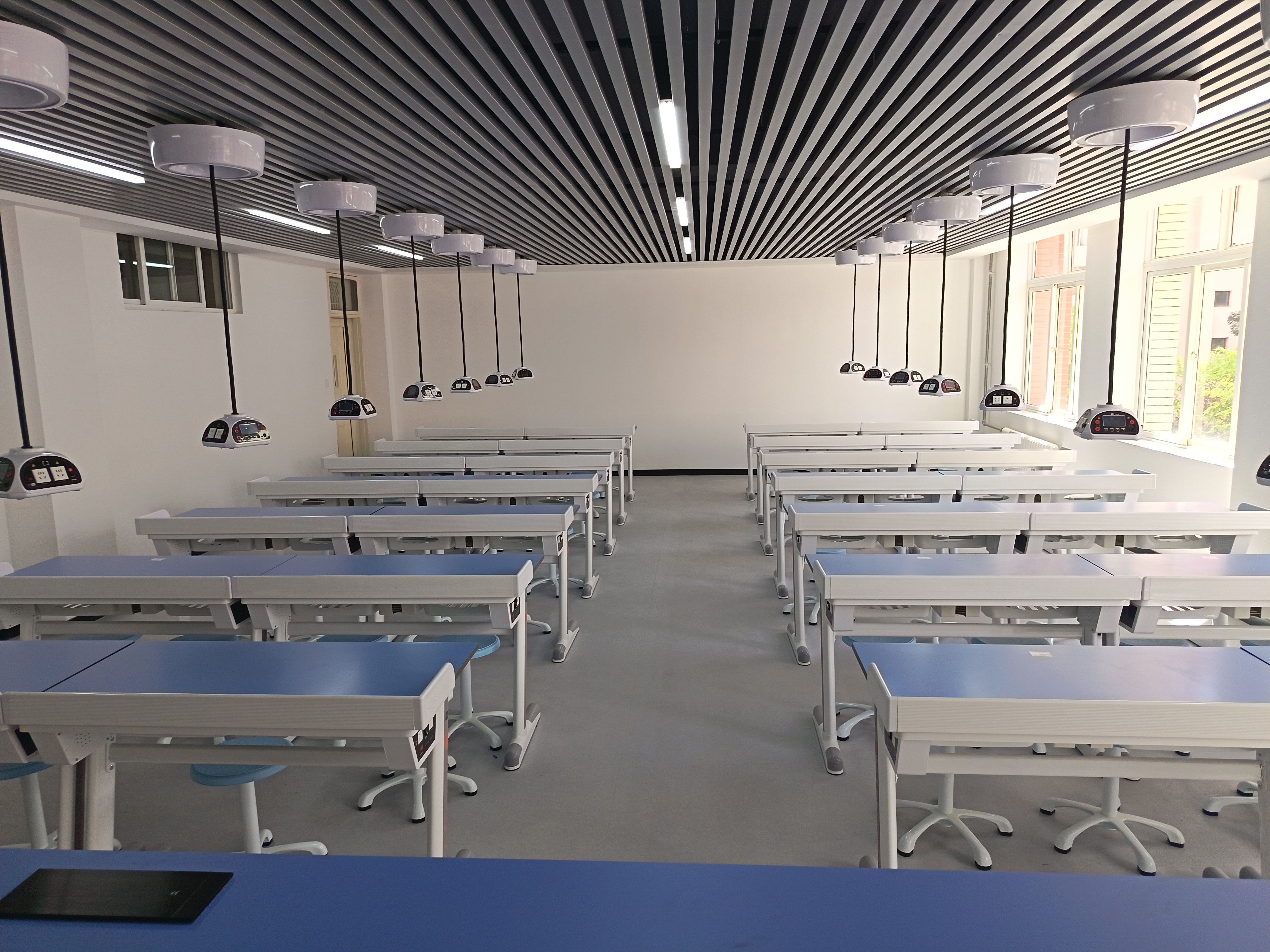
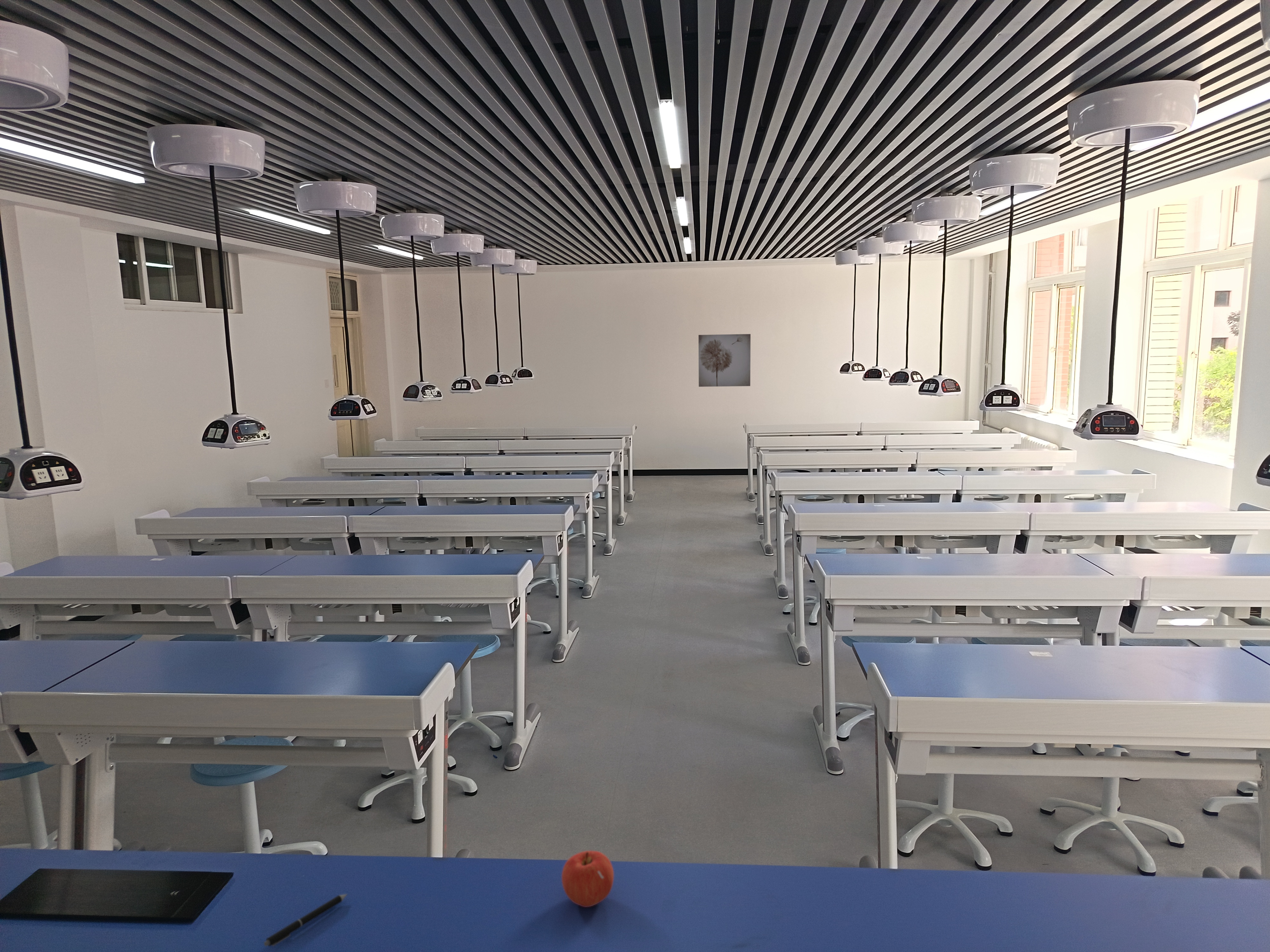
+ wall art [698,334,751,387]
+ pen [264,894,348,947]
+ apple [561,850,614,908]
